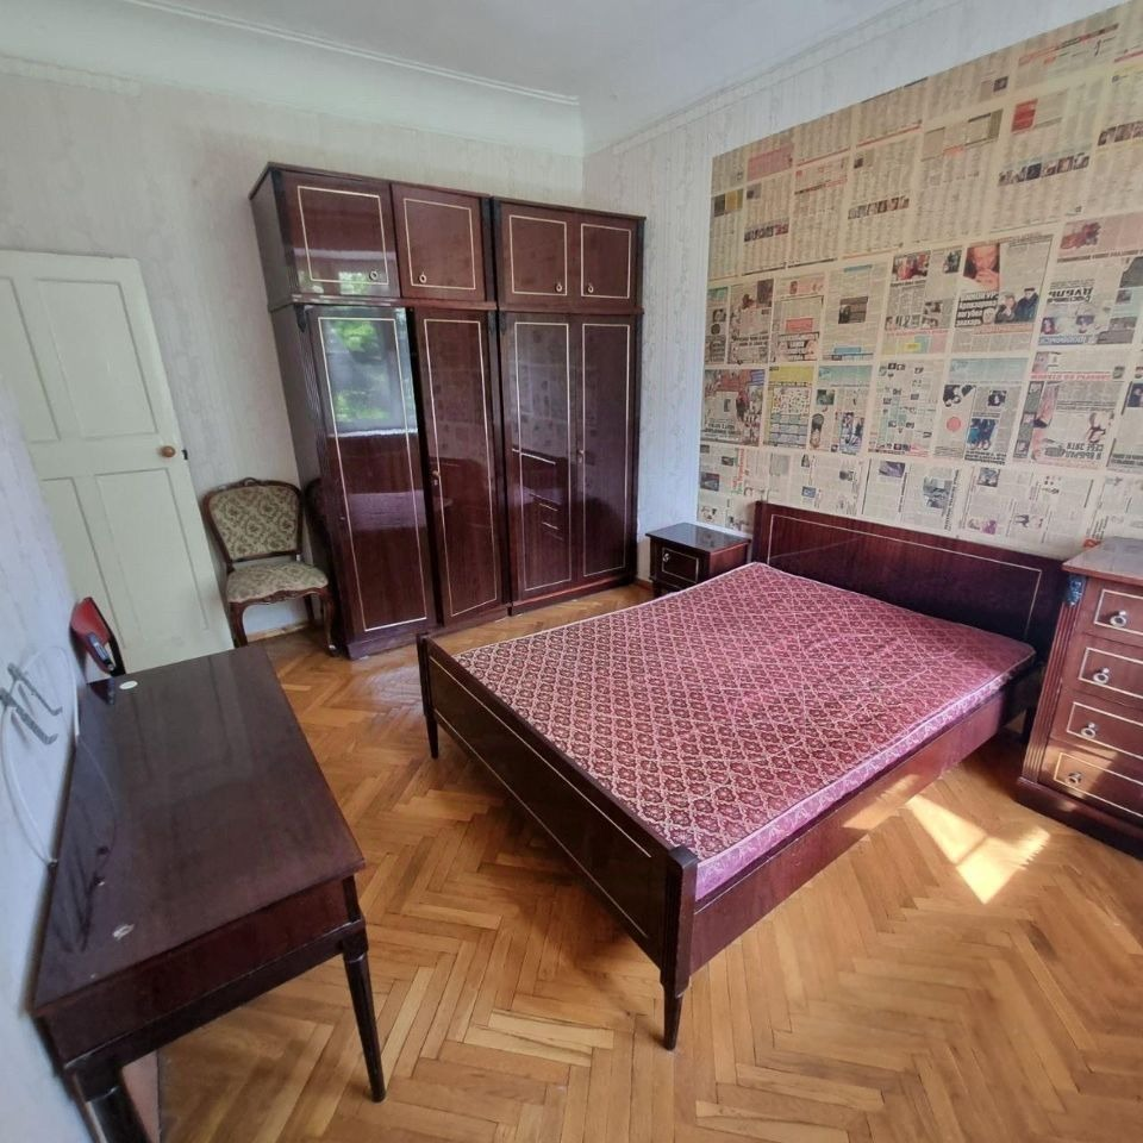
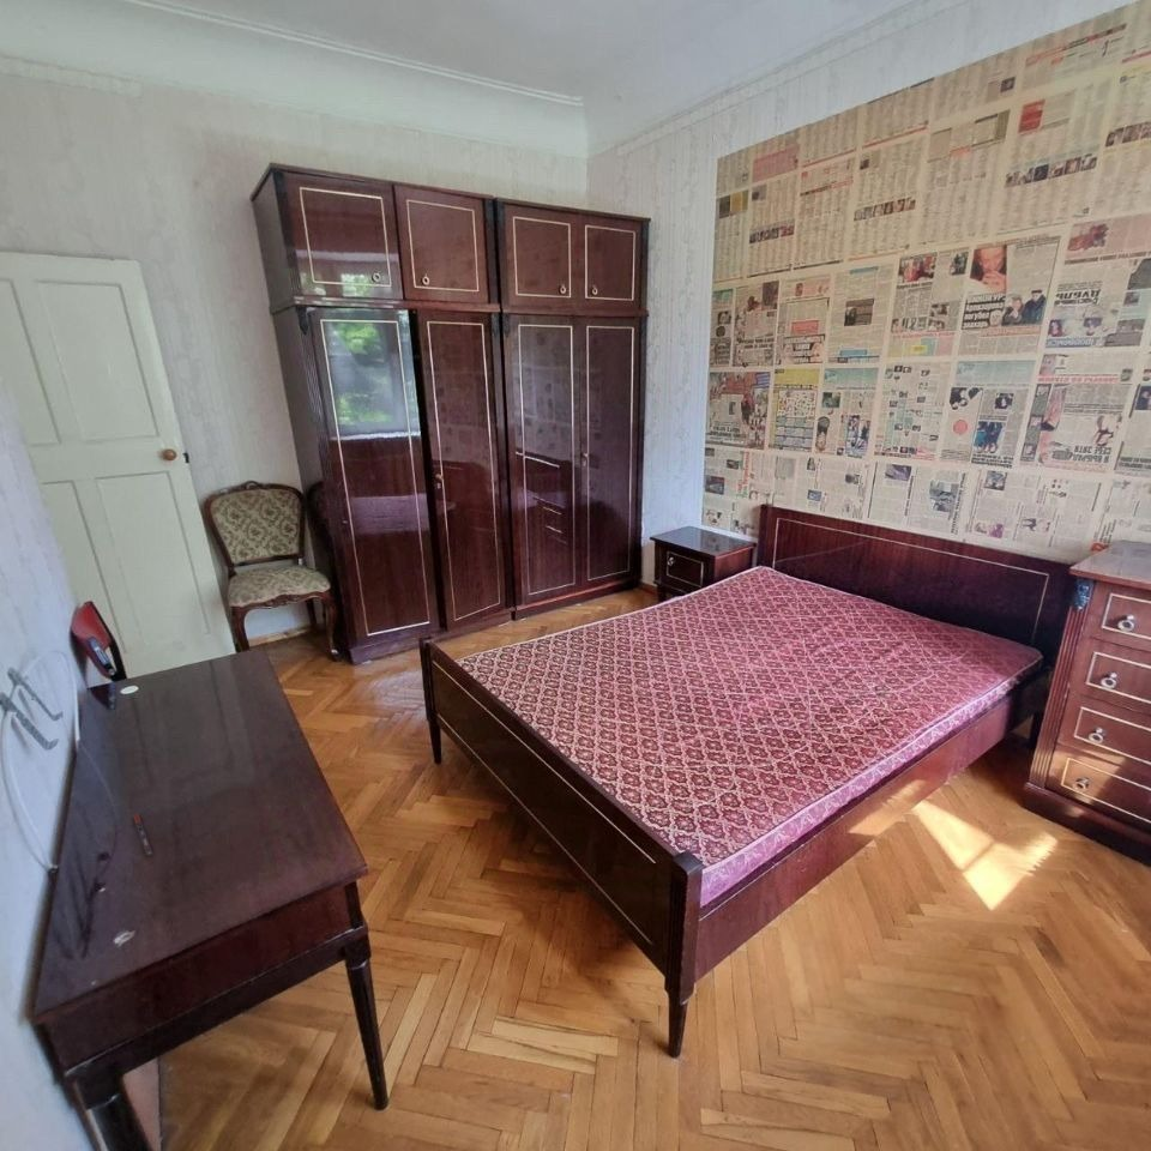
+ pen [132,813,153,856]
